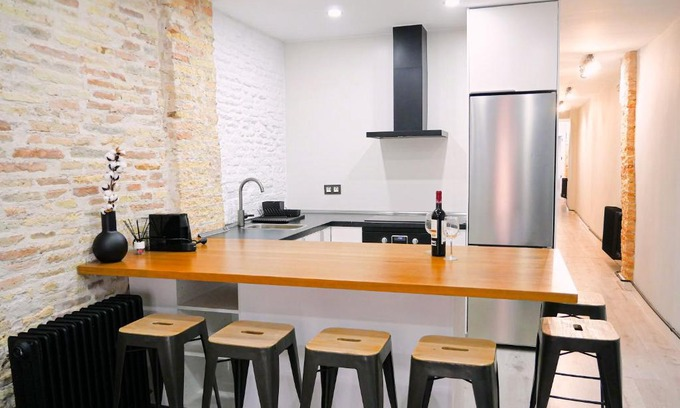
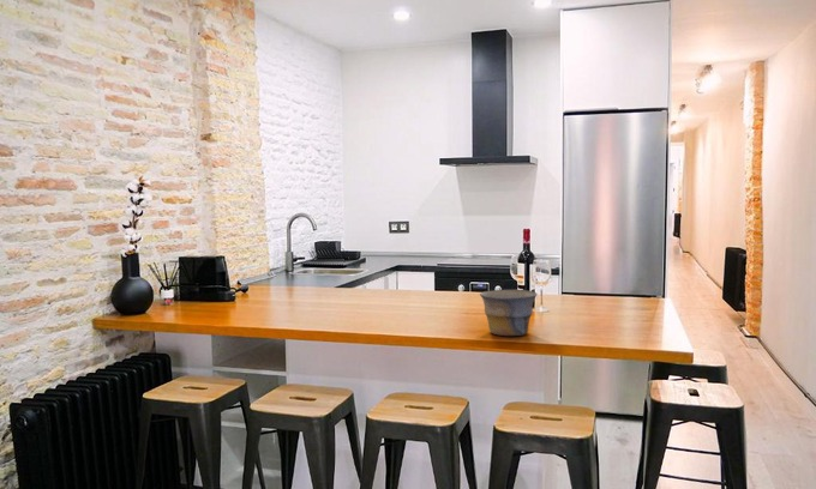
+ bowl [479,289,538,337]
